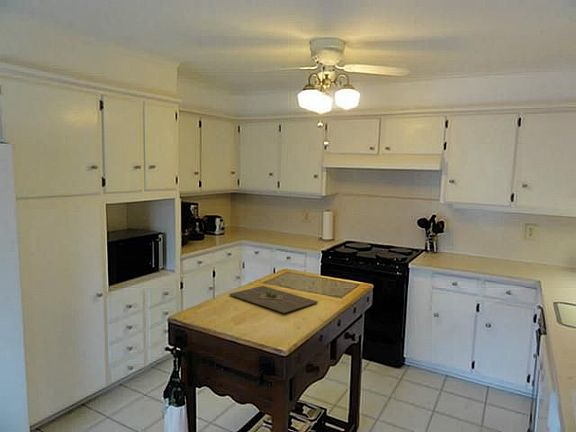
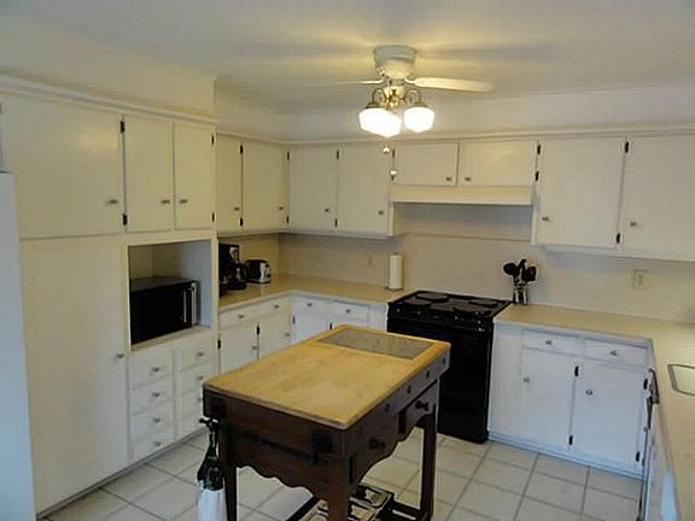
- cutting board [228,285,319,314]
